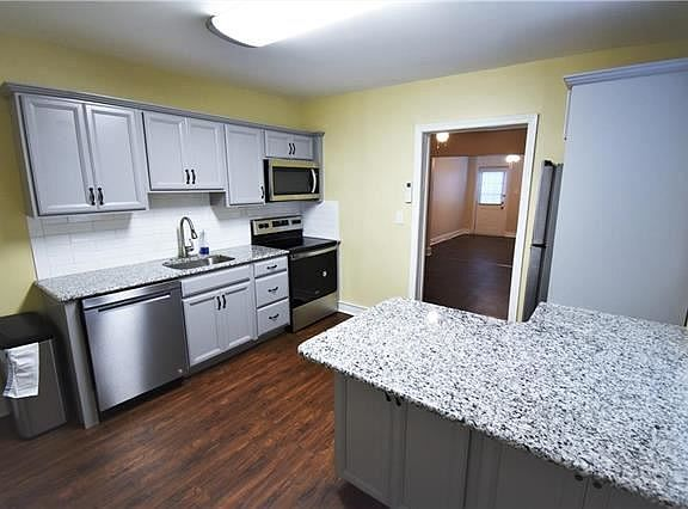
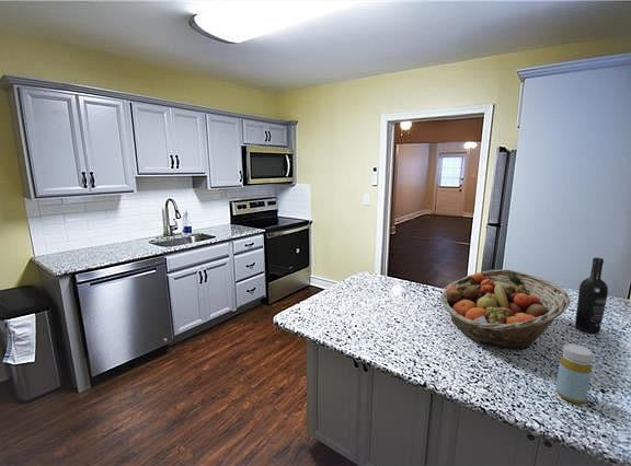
+ wine bottle [574,256,609,335]
+ bottle [555,342,593,405]
+ fruit basket [439,269,572,352]
